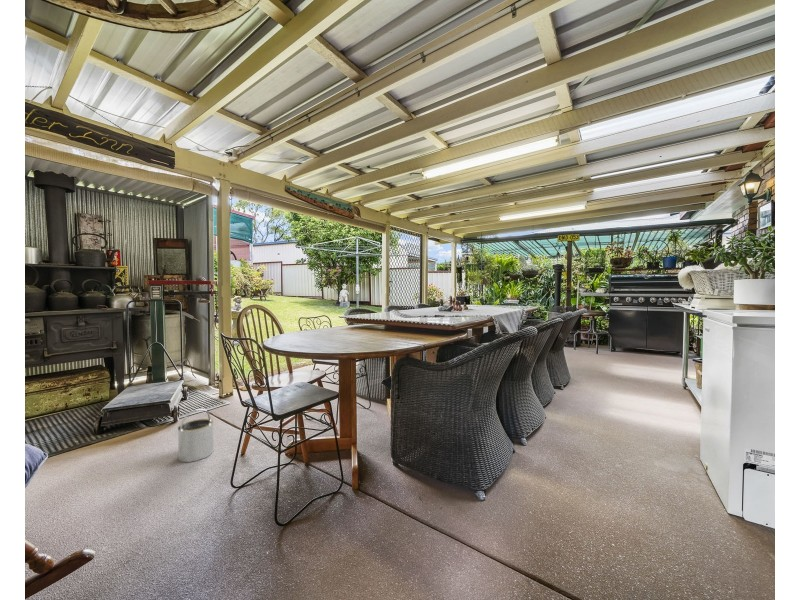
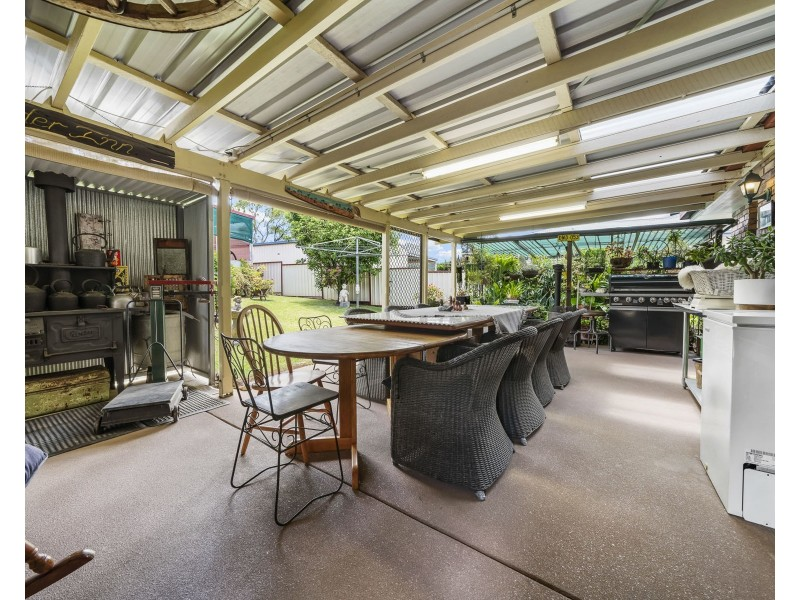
- bucket [177,407,215,463]
